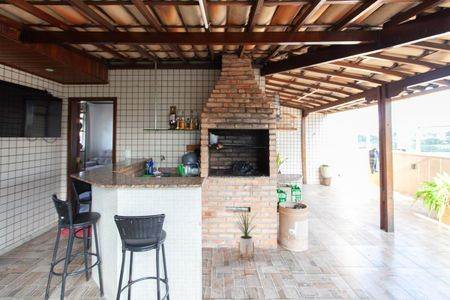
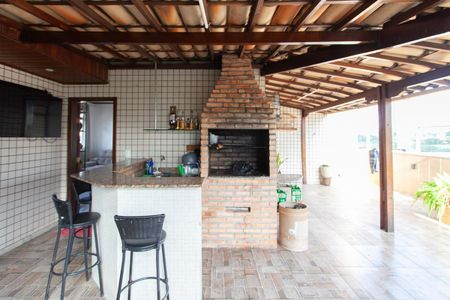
- house plant [232,204,259,262]
